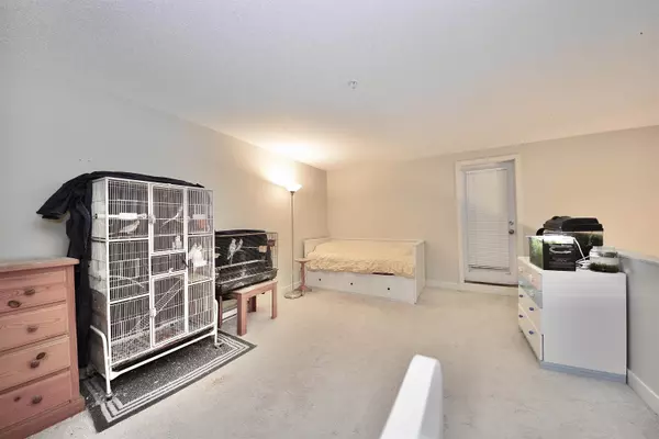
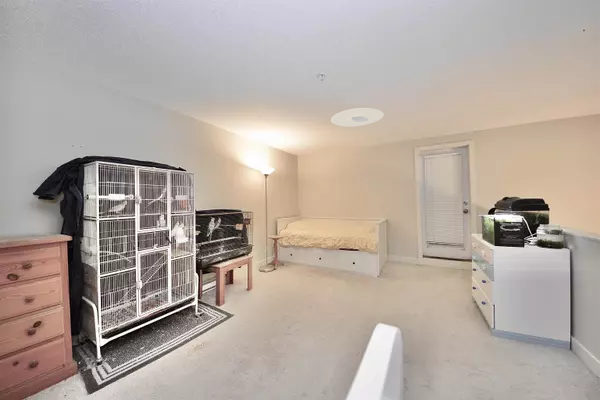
+ ceiling light [330,107,385,128]
